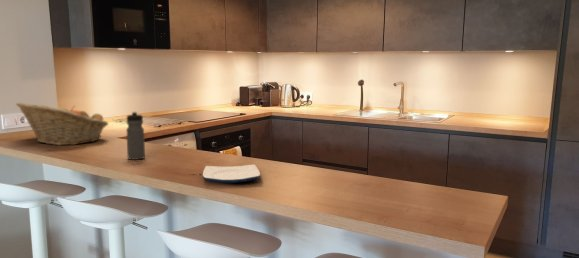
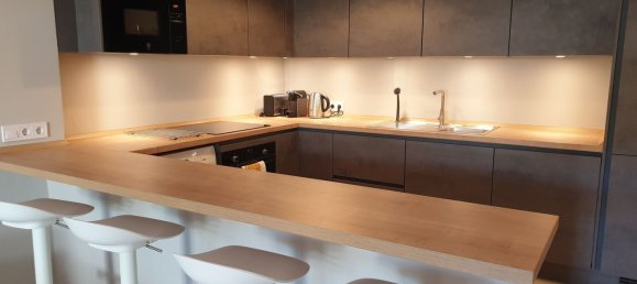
- fruit basket [15,101,109,146]
- water bottle [125,111,146,161]
- plate [202,164,261,184]
